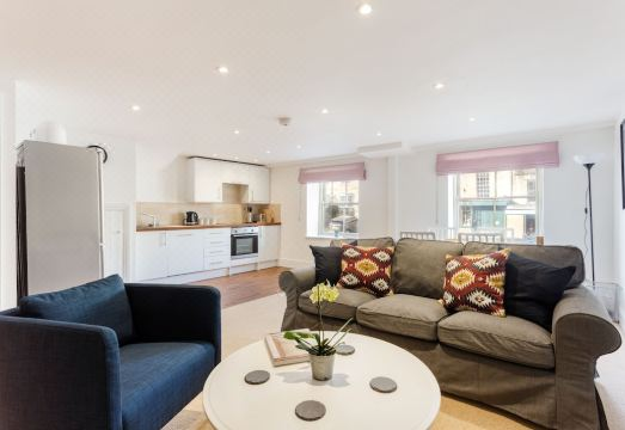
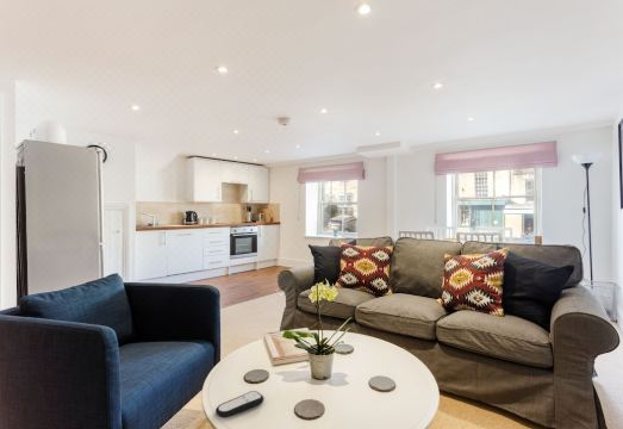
+ remote control [214,390,264,418]
